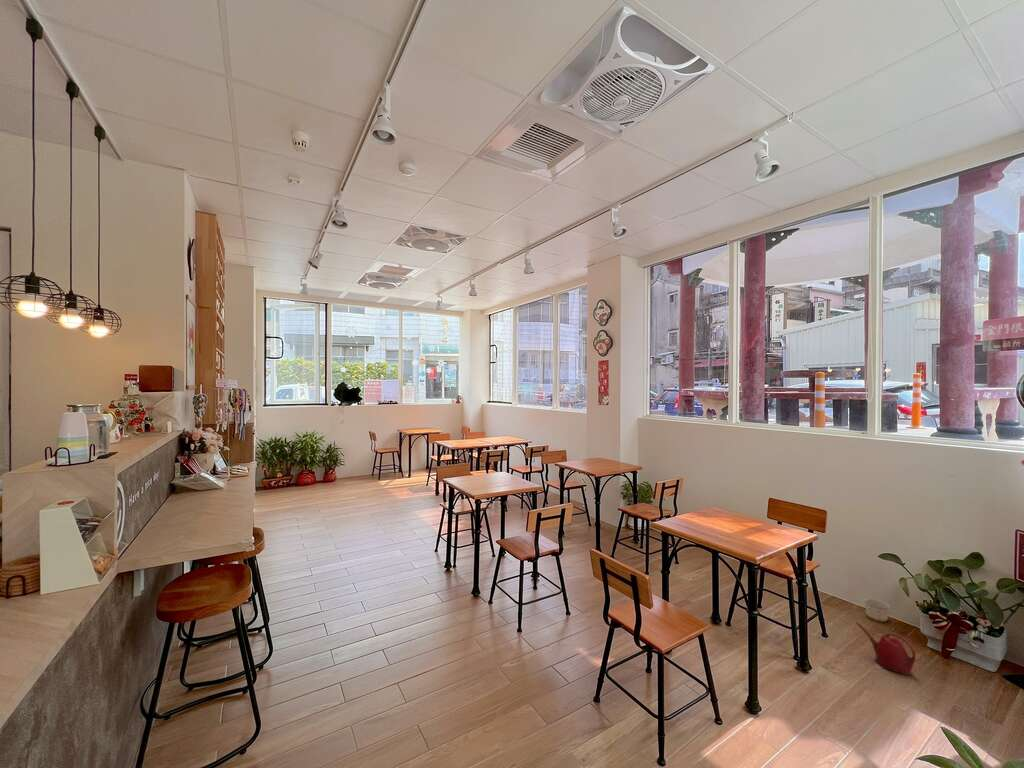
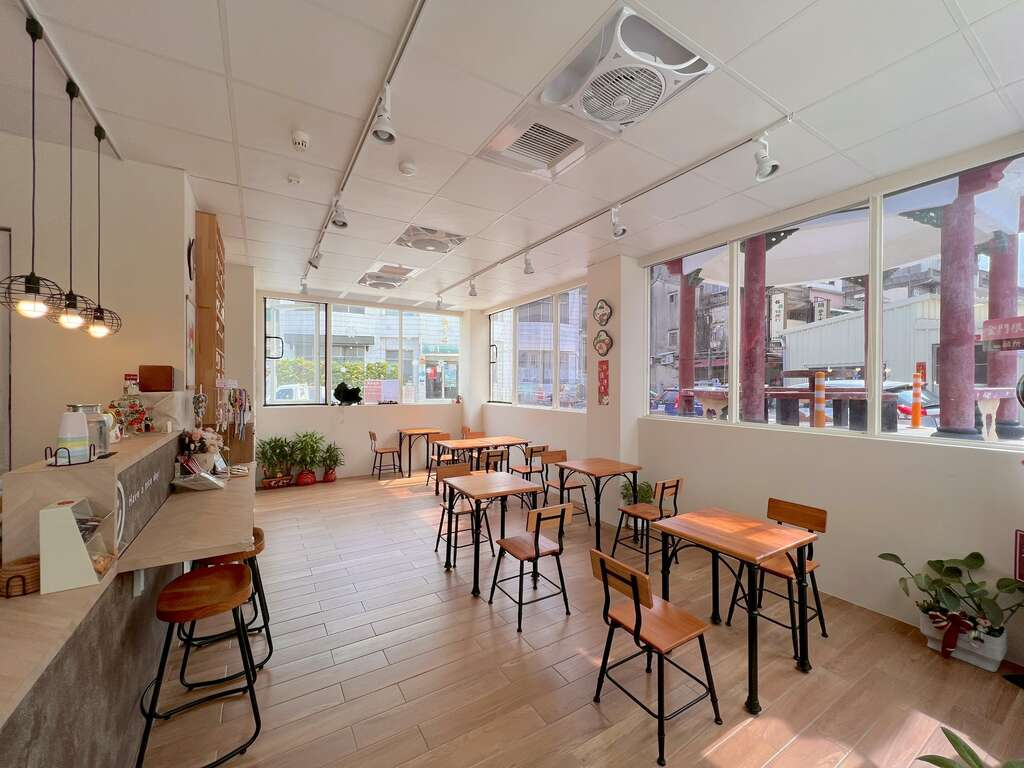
- planter [864,597,890,623]
- watering can [855,622,917,676]
